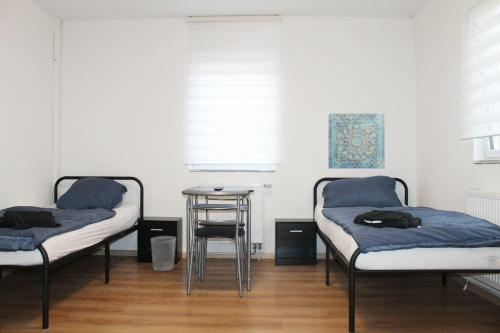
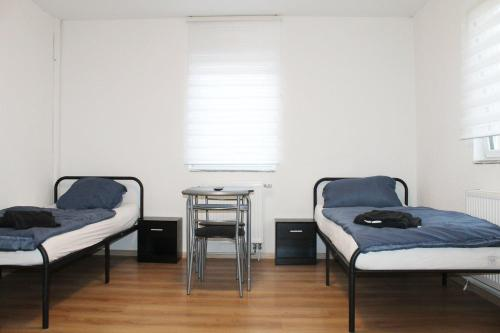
- wastebasket [150,235,177,272]
- wall art [327,112,386,170]
